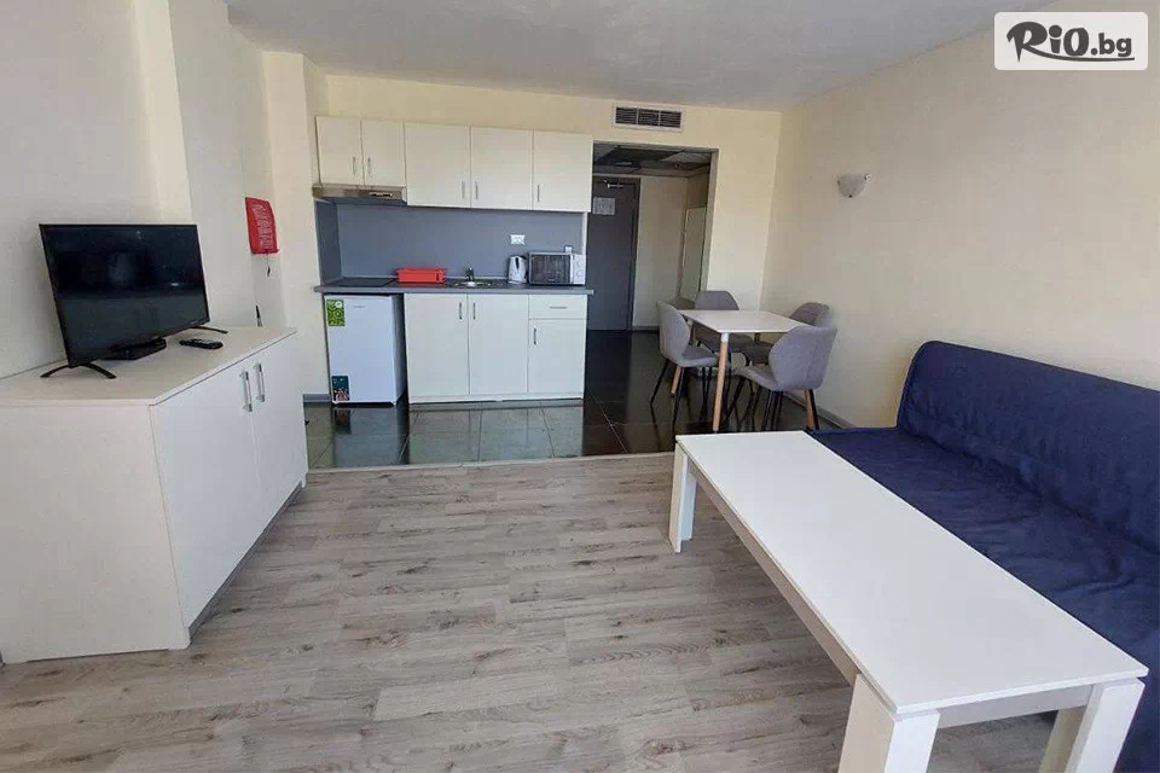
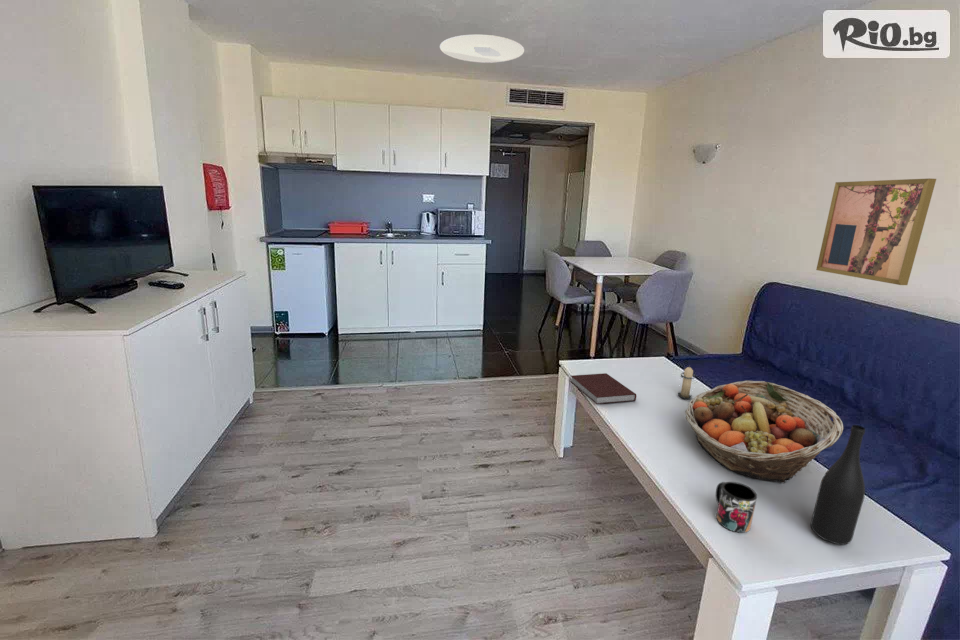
+ notebook [569,372,637,405]
+ mug [715,481,758,534]
+ ceiling light [439,34,525,64]
+ fruit basket [684,380,844,484]
+ wine bottle [810,424,866,546]
+ wall art [815,177,937,286]
+ candle [677,364,697,400]
